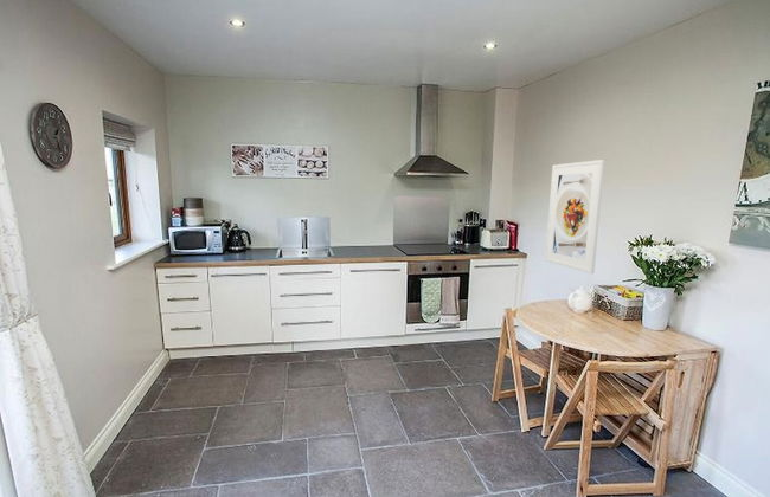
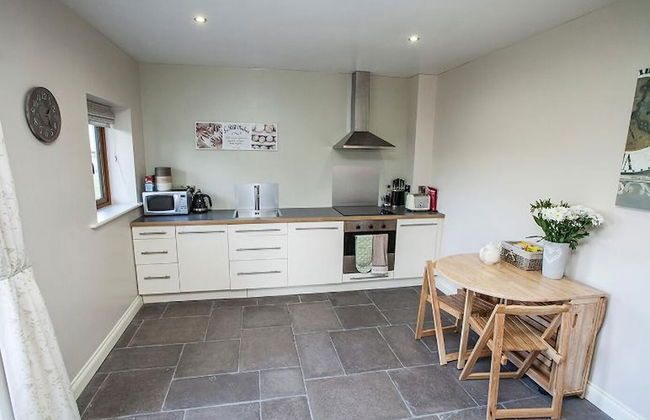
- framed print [544,159,605,275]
